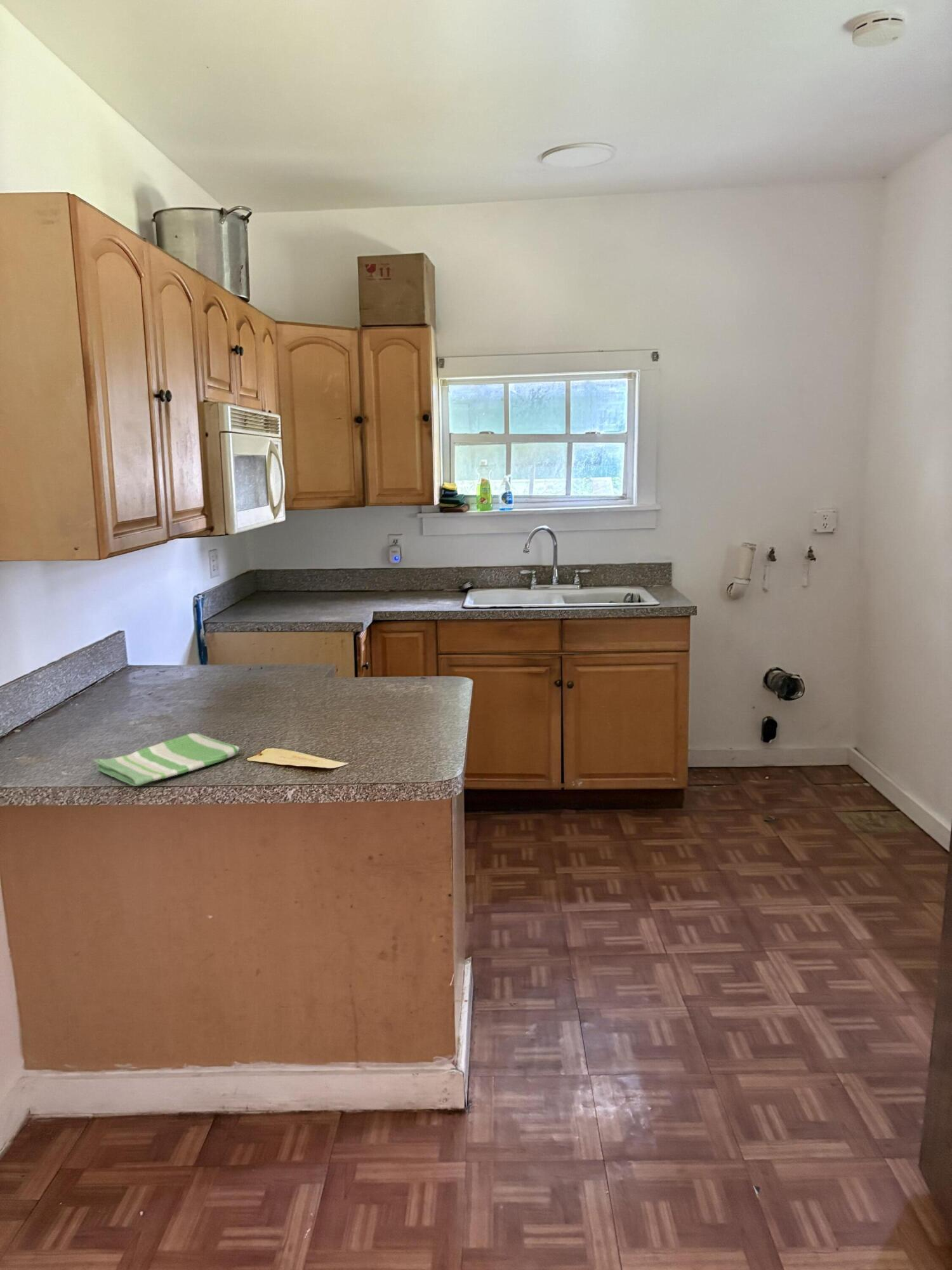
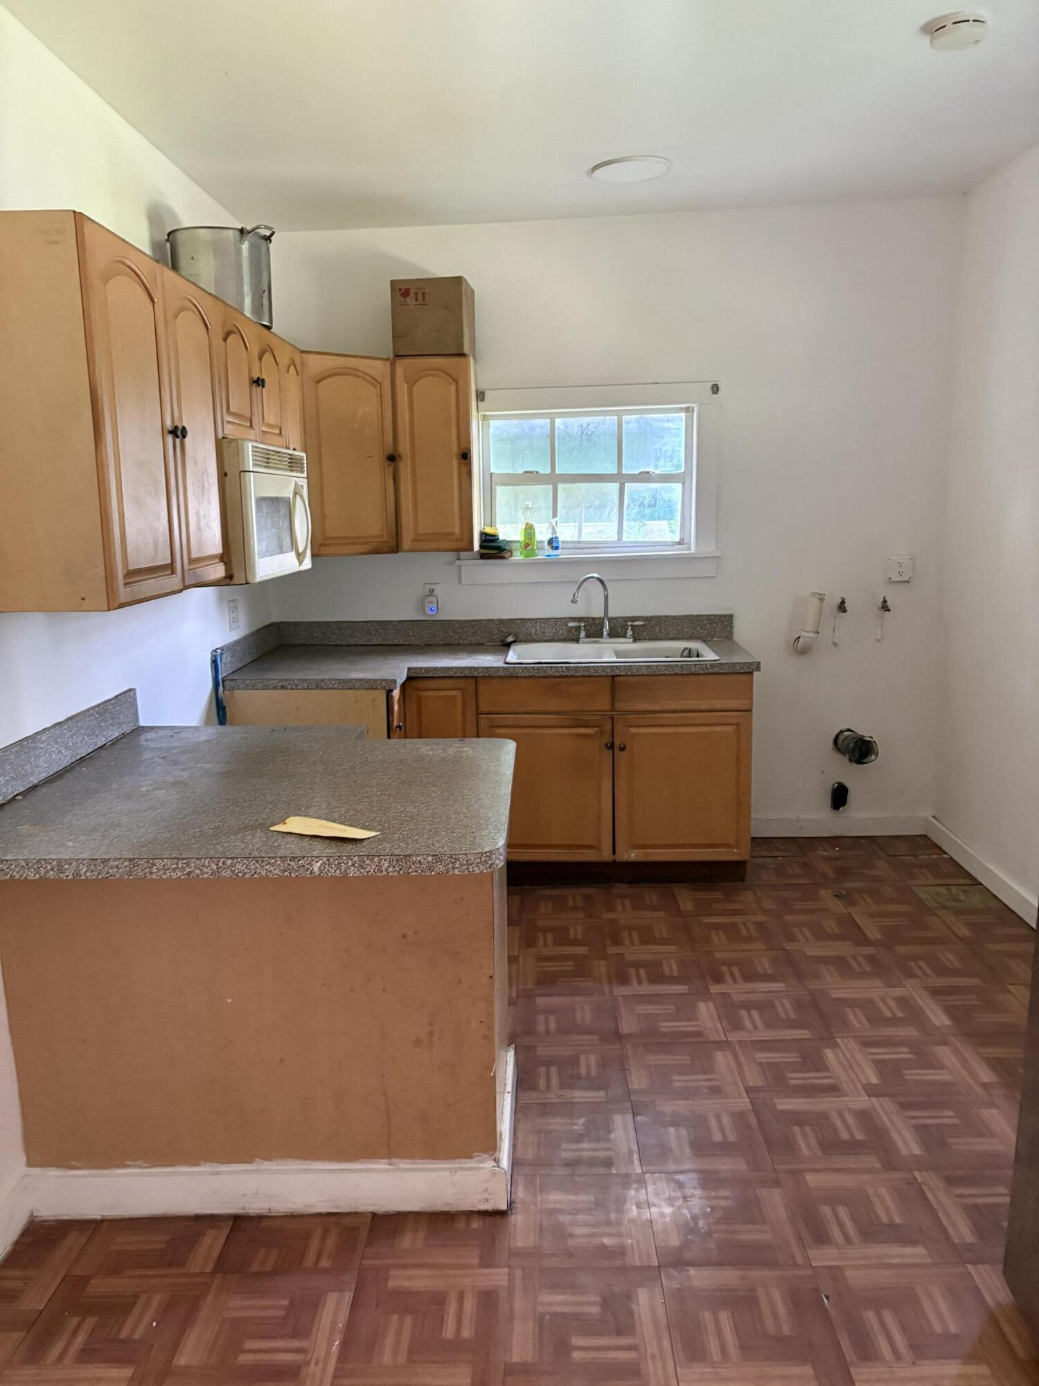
- dish towel [93,733,240,787]
